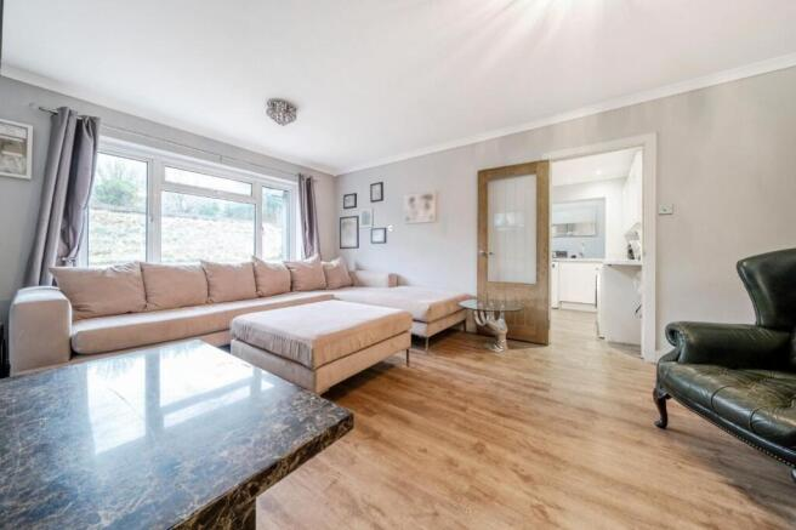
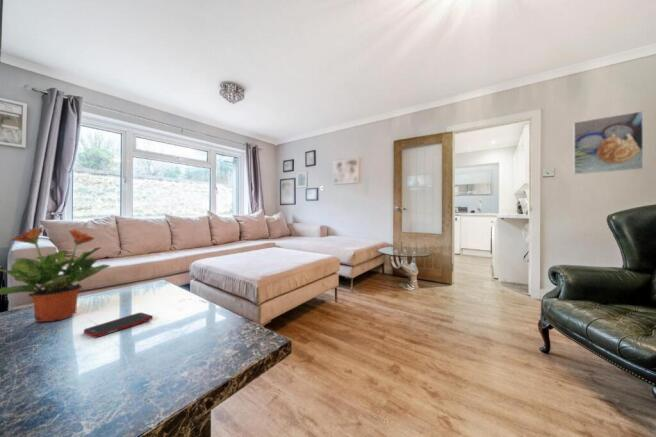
+ cell phone [83,312,154,339]
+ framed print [572,110,644,176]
+ potted plant [0,226,111,323]
